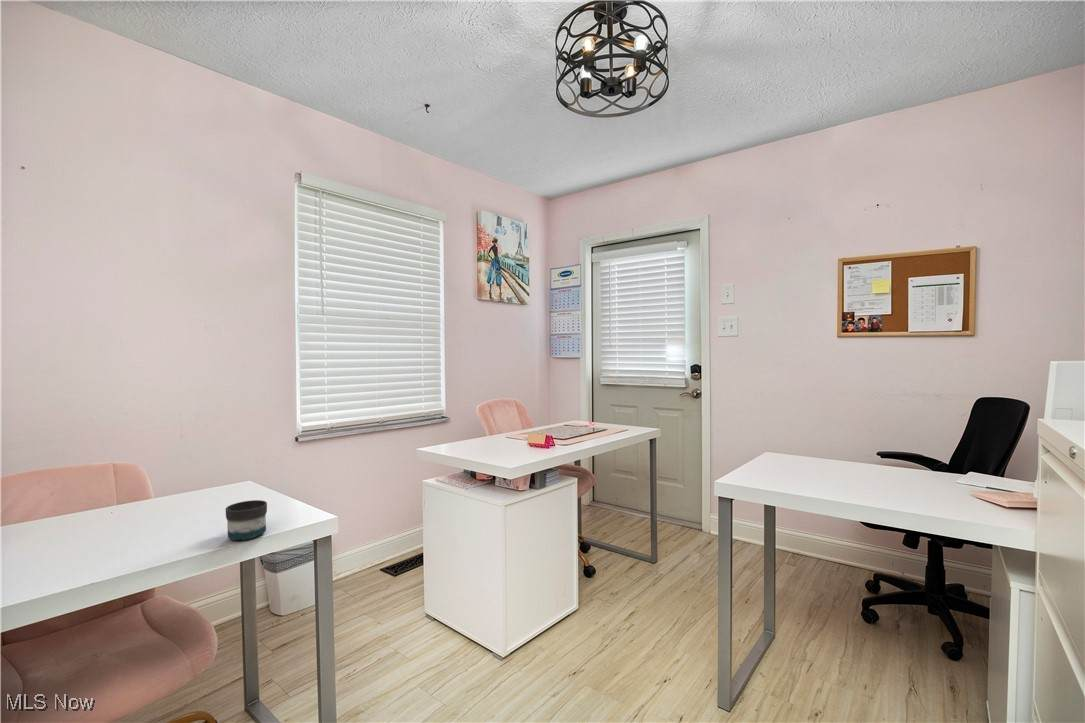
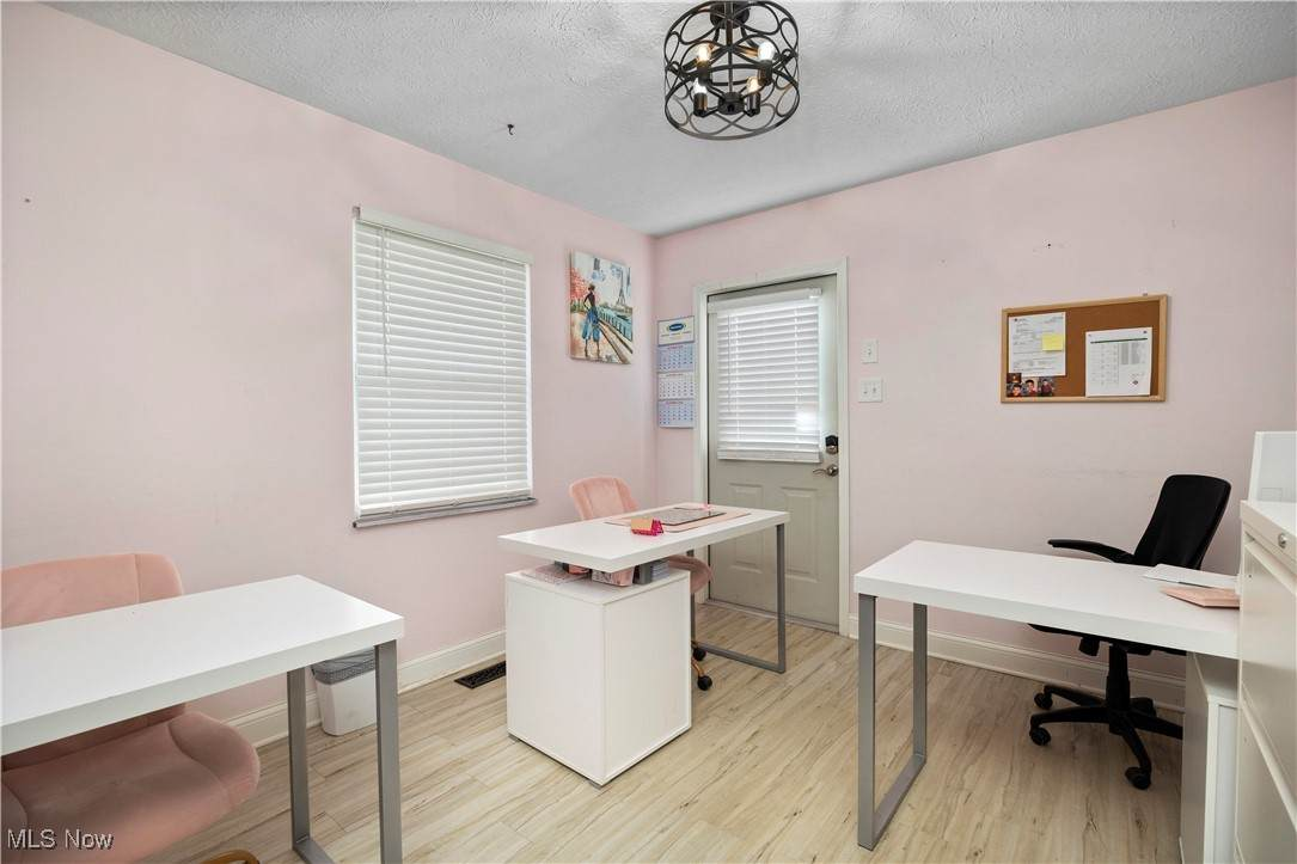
- mug [225,499,268,541]
